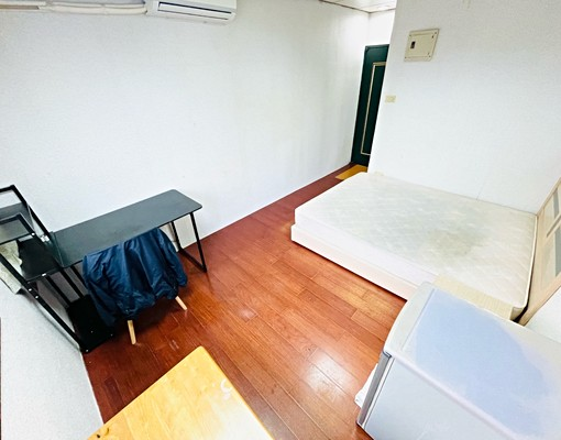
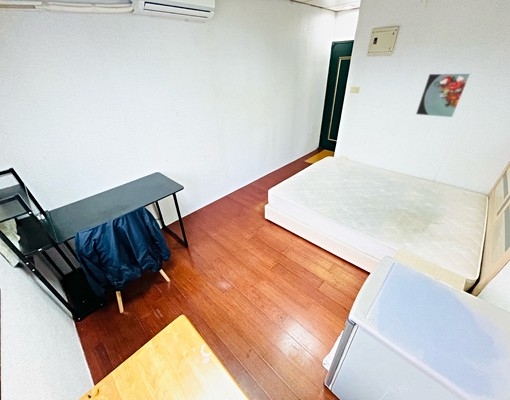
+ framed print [415,72,472,118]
